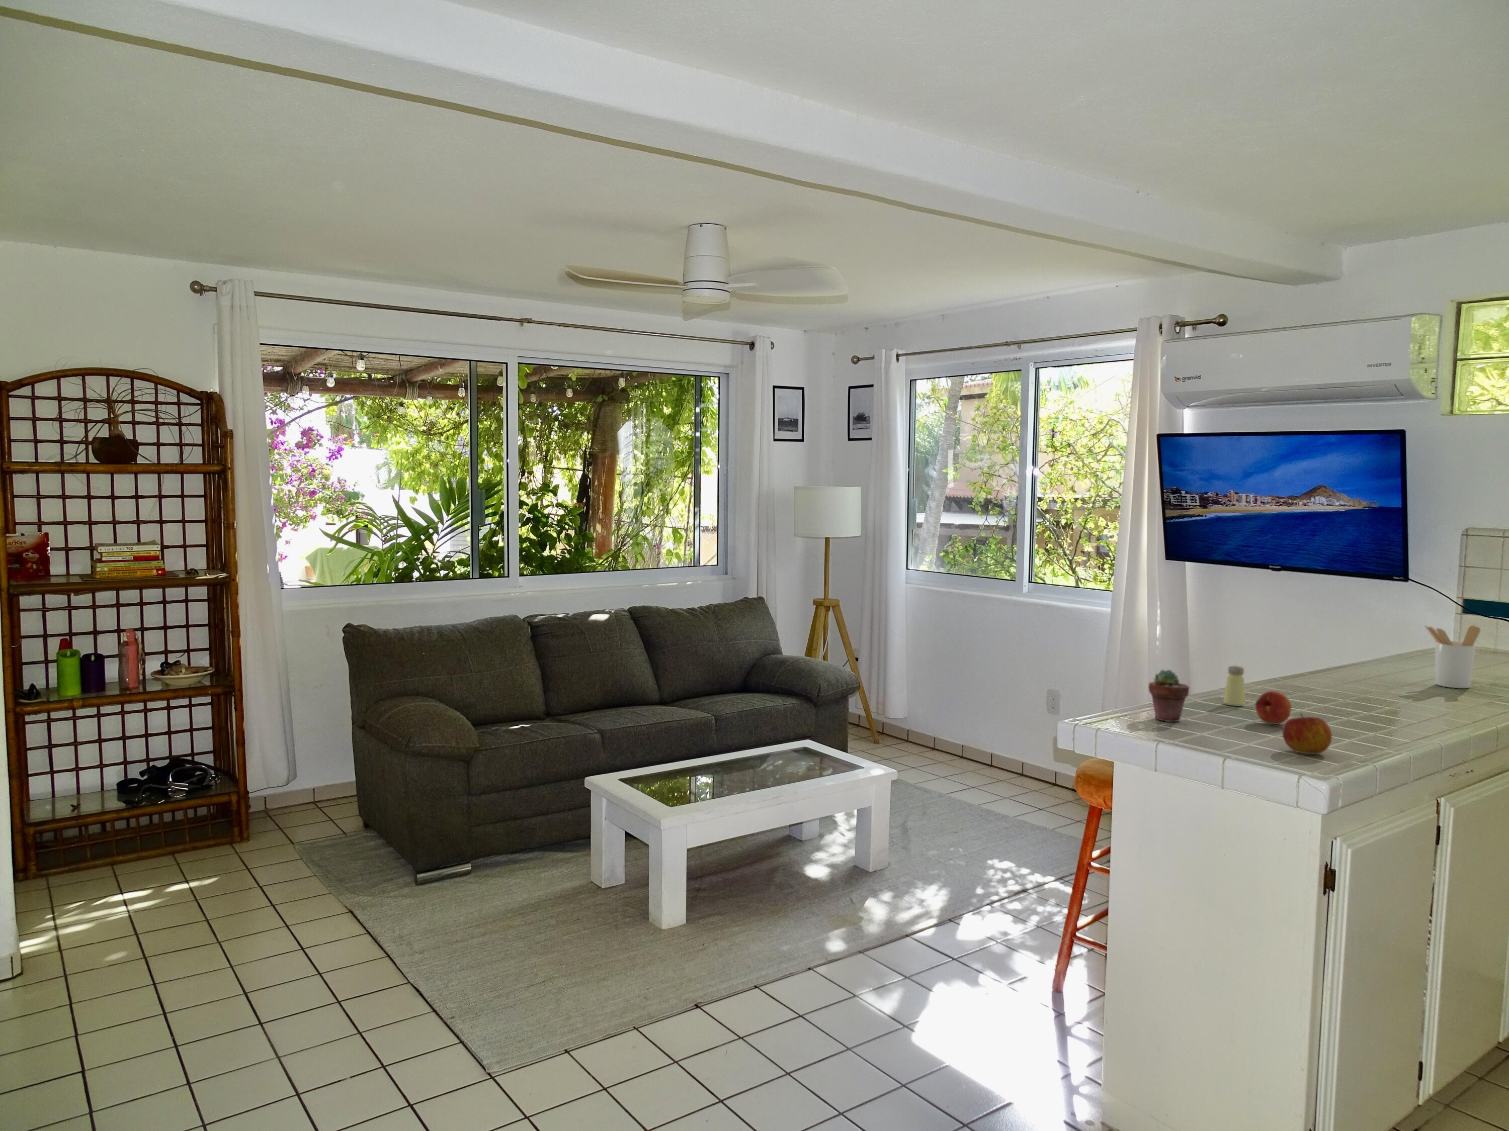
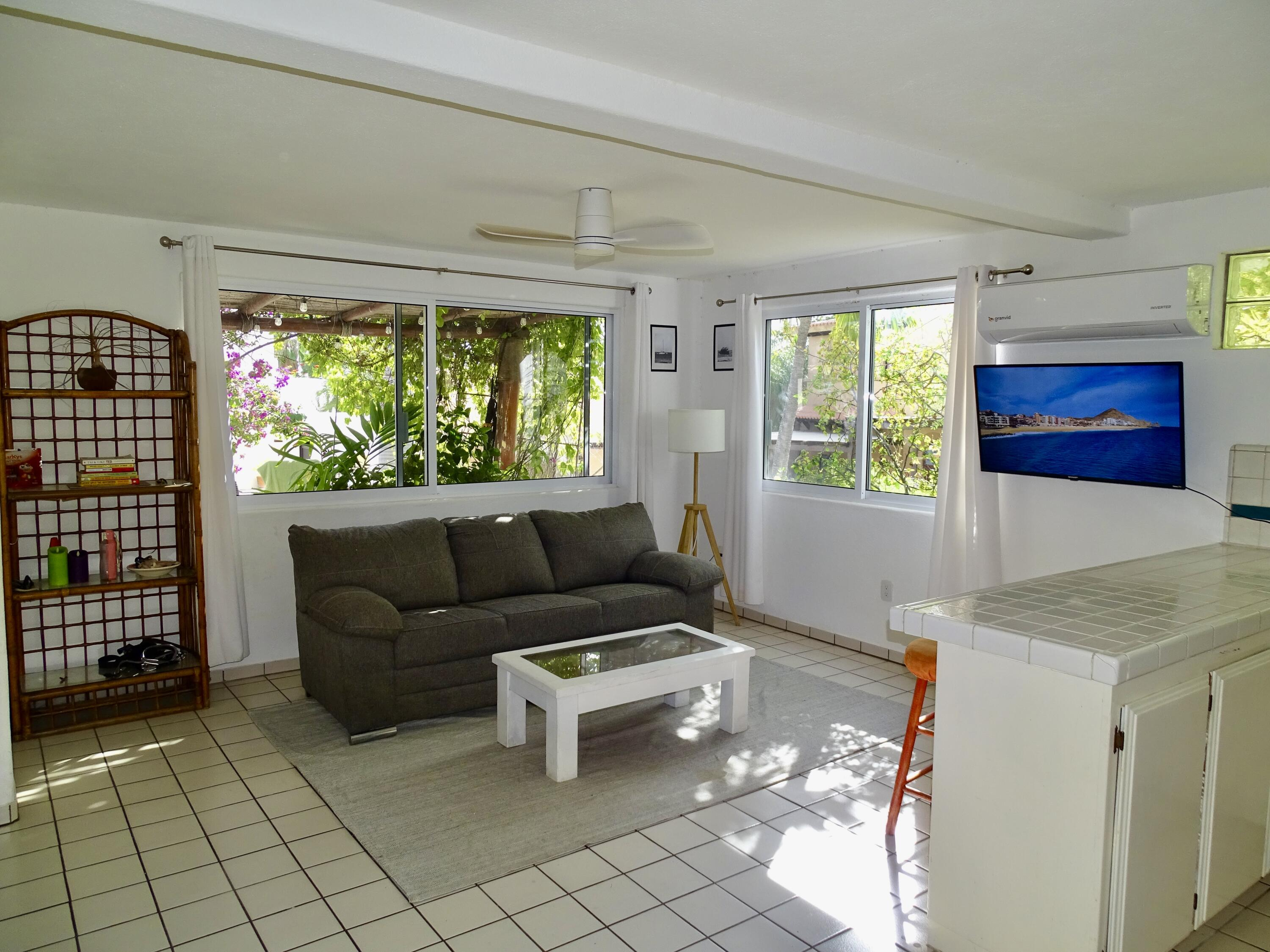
- potted succulent [1148,669,1189,722]
- fruit [1255,690,1292,725]
- utensil holder [1423,625,1480,689]
- apple [1282,713,1332,756]
- saltshaker [1224,665,1245,707]
